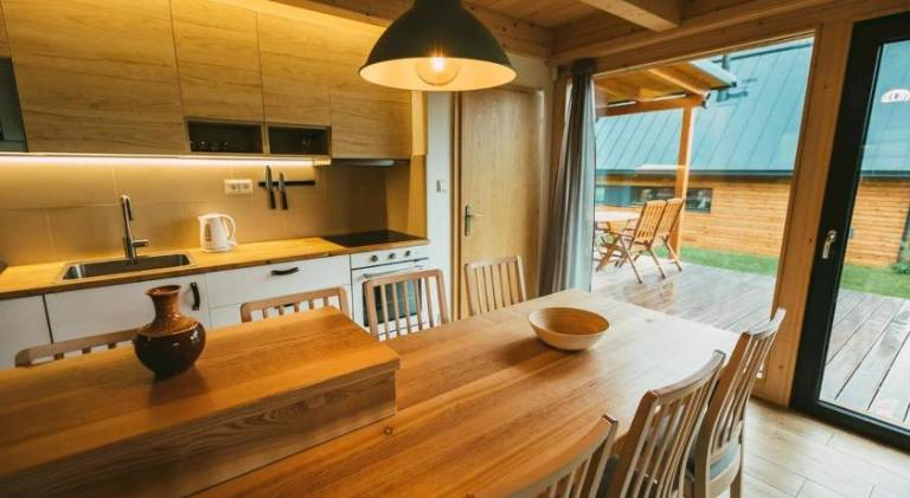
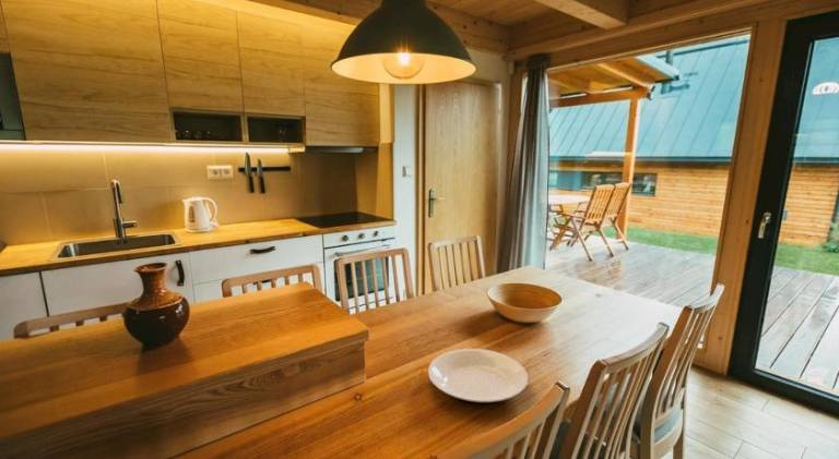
+ plate [427,348,529,404]
